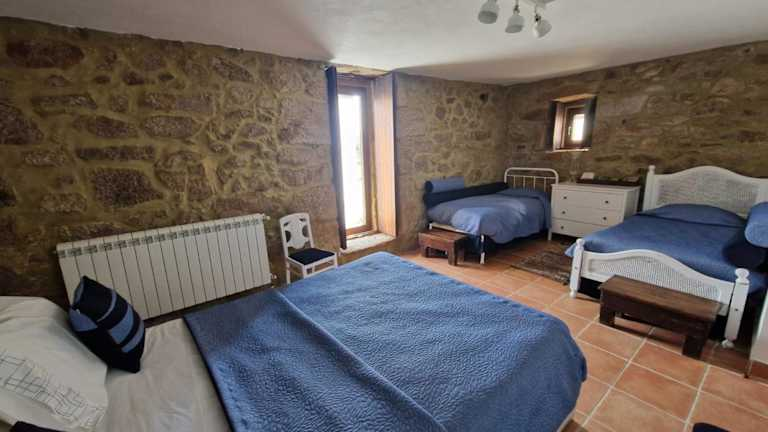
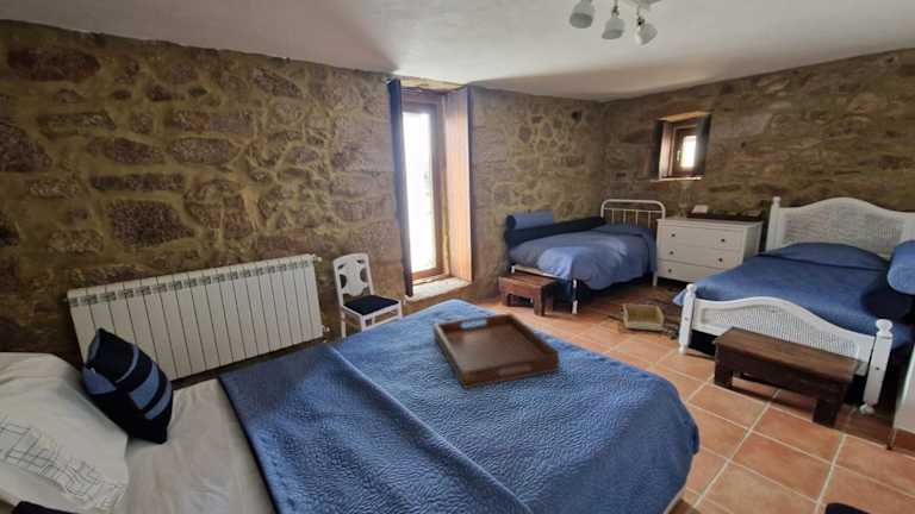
+ serving tray [432,312,560,390]
+ storage bin [622,302,665,332]
